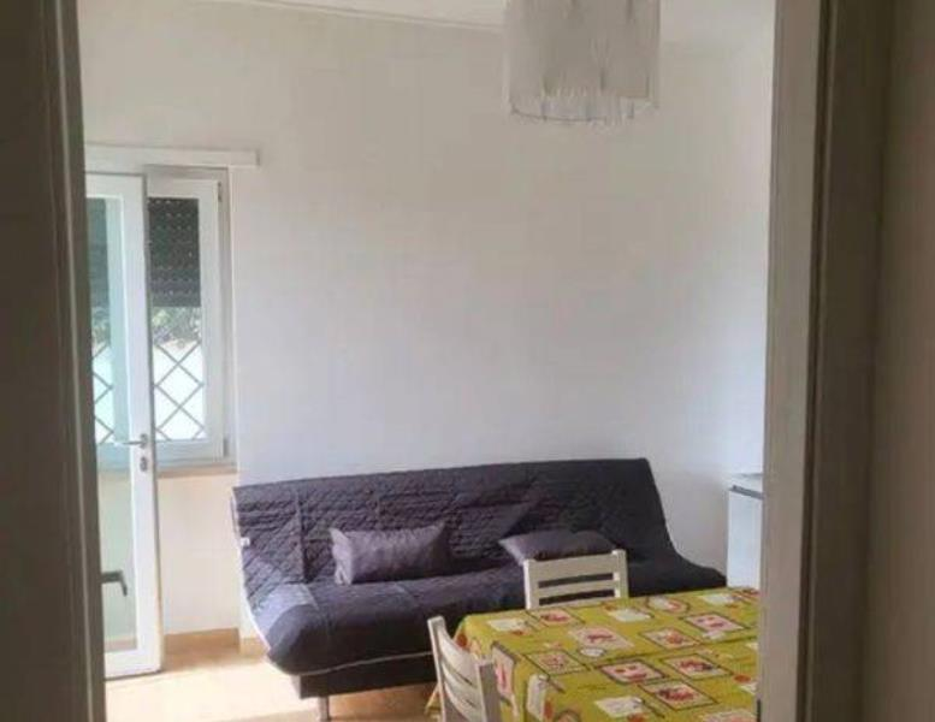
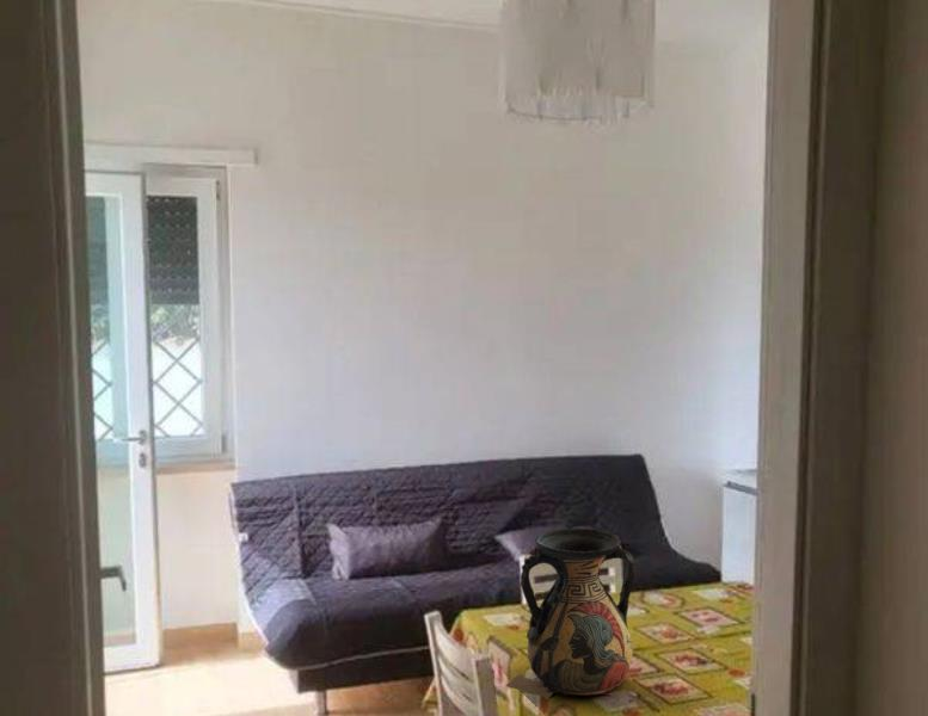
+ vase [504,527,637,700]
